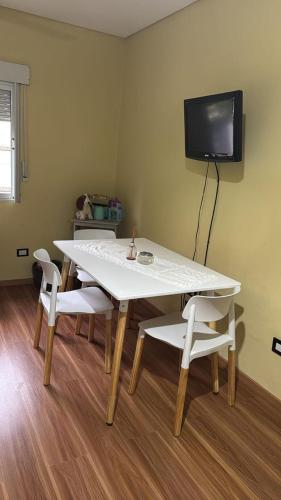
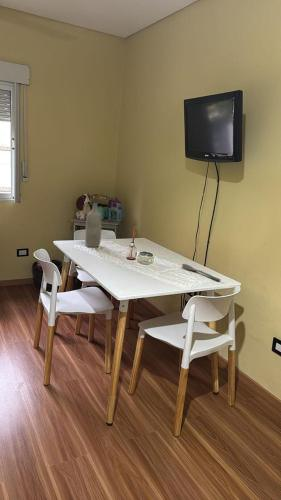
+ bottle [84,202,103,248]
+ spoon [181,263,222,282]
